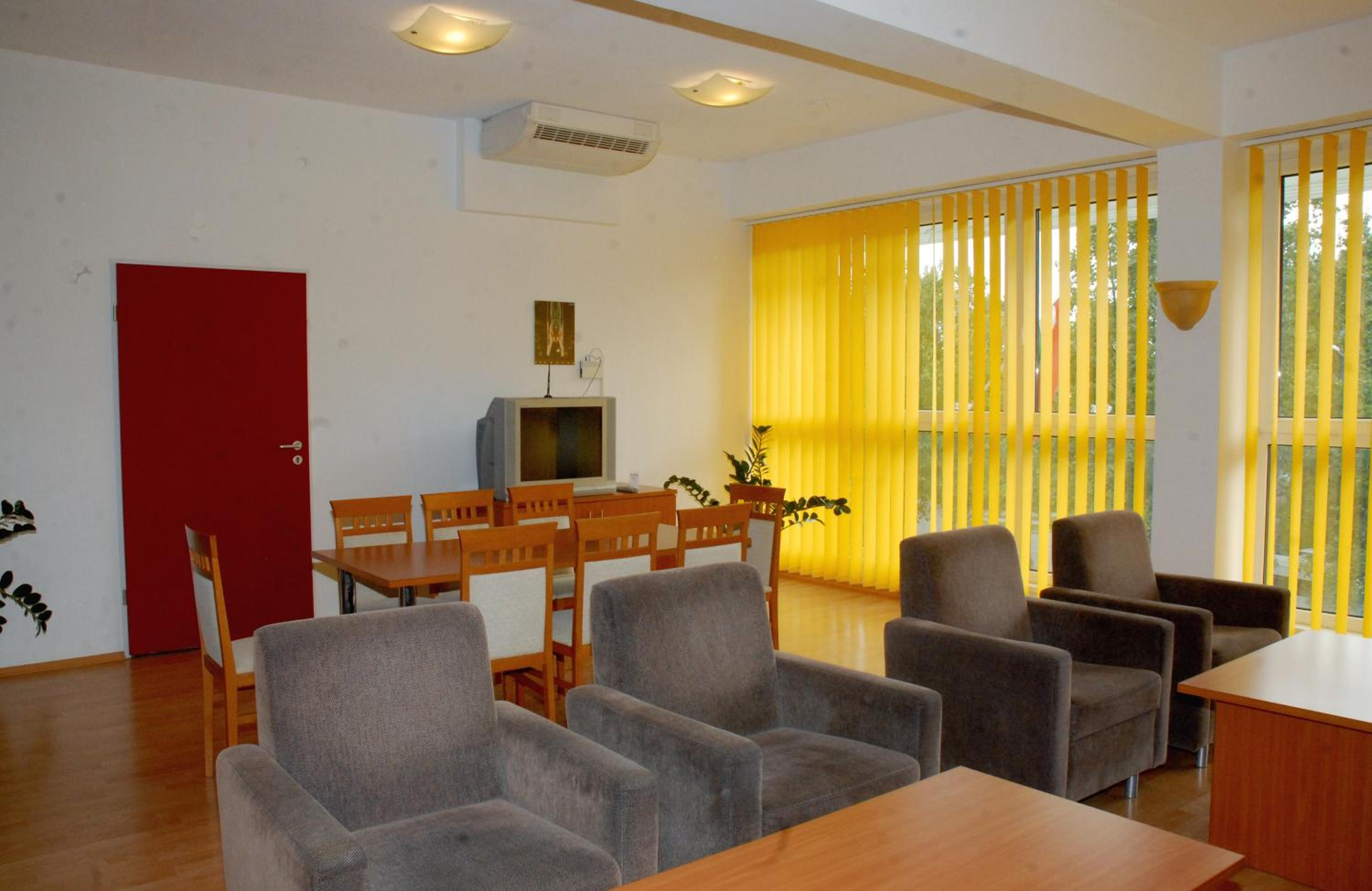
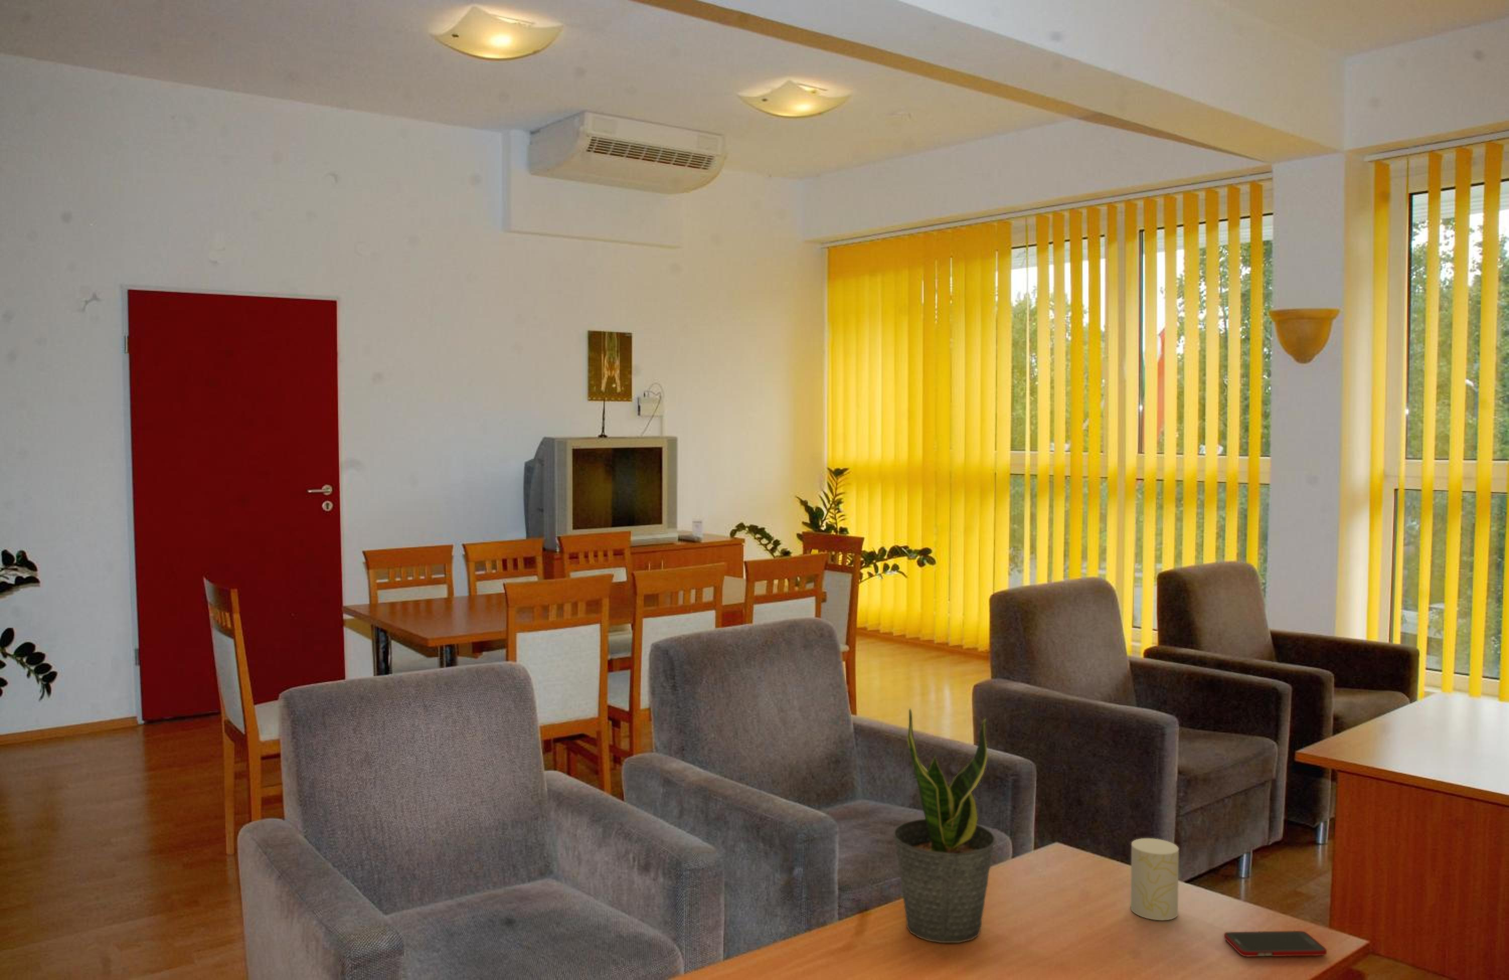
+ potted plant [892,707,996,944]
+ cell phone [1223,931,1328,957]
+ cup [1131,838,1179,921]
